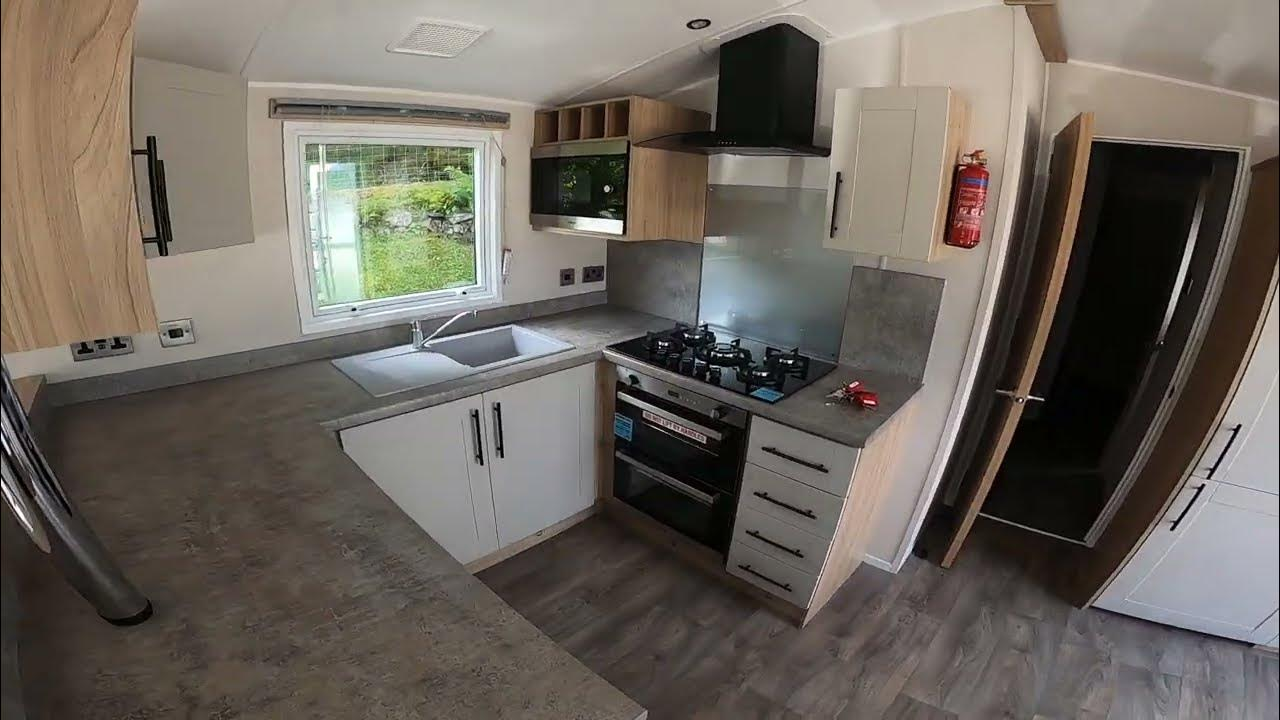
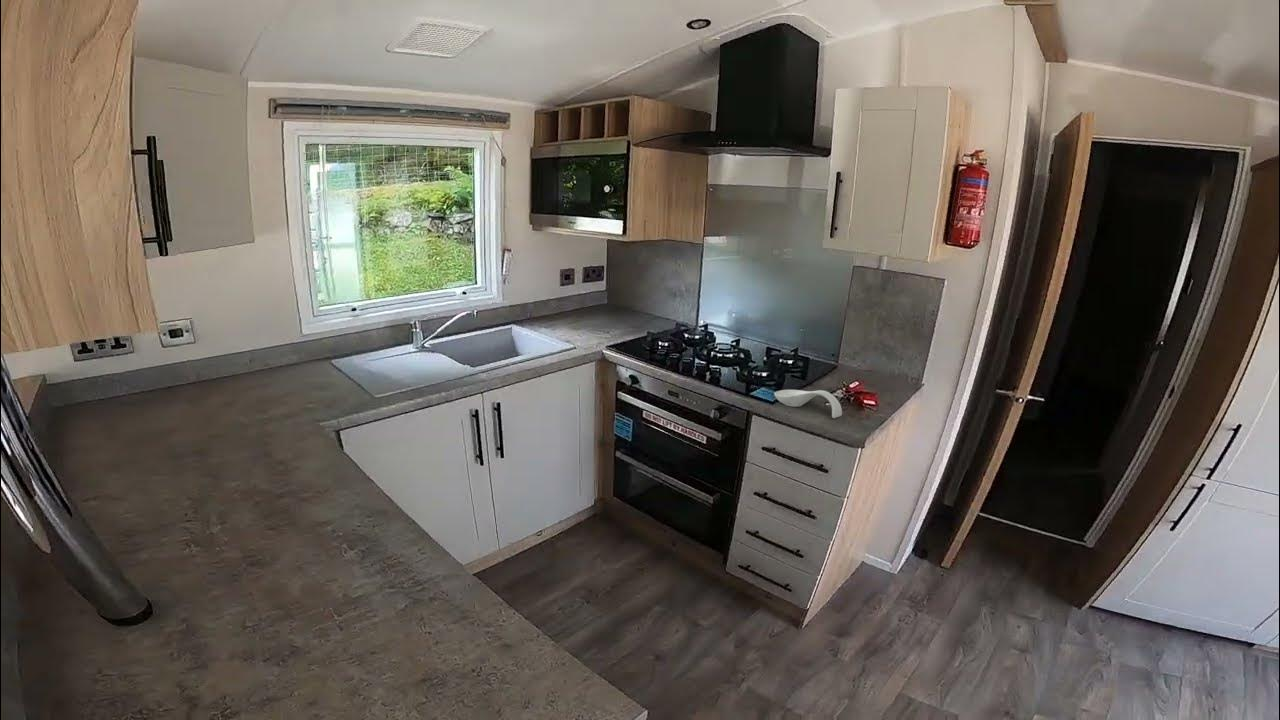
+ spoon rest [773,389,843,419]
